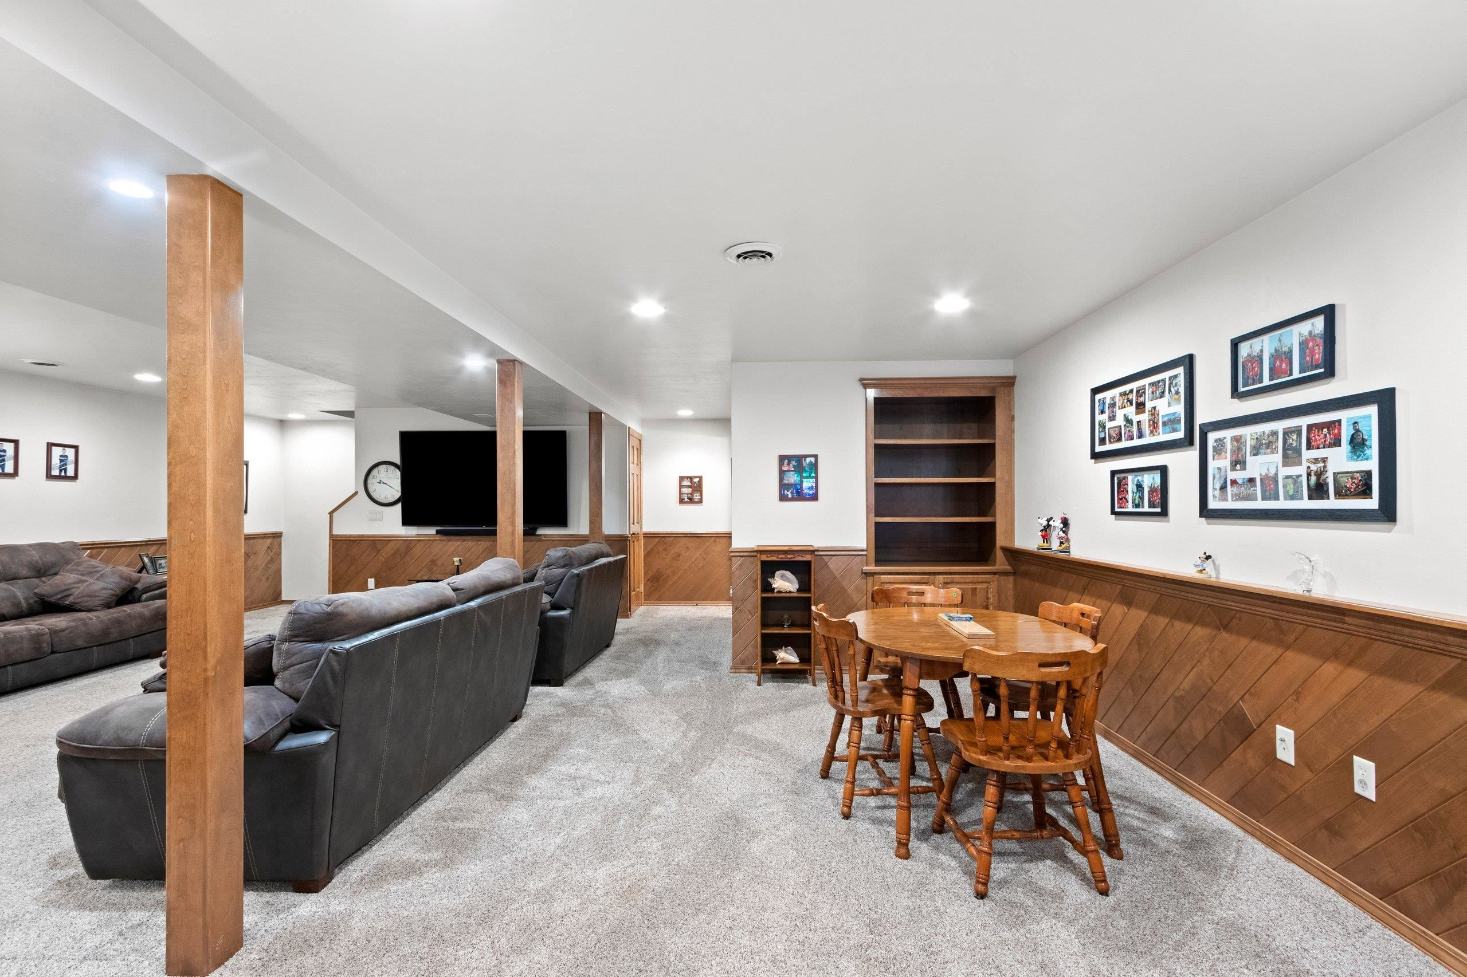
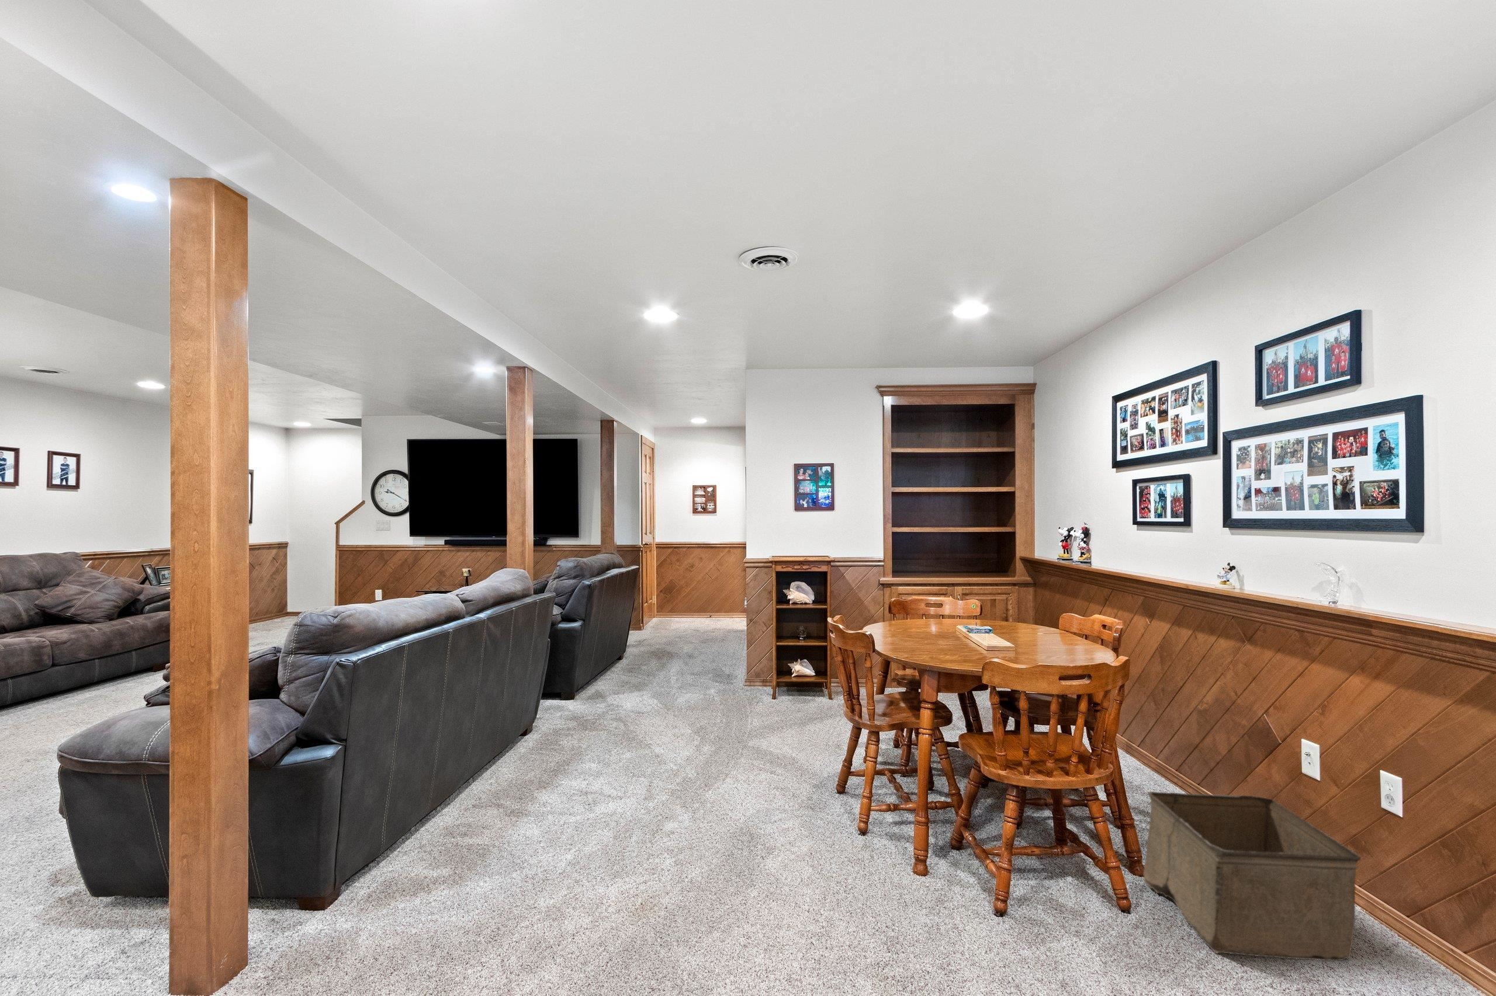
+ storage bin [1142,791,1361,963]
